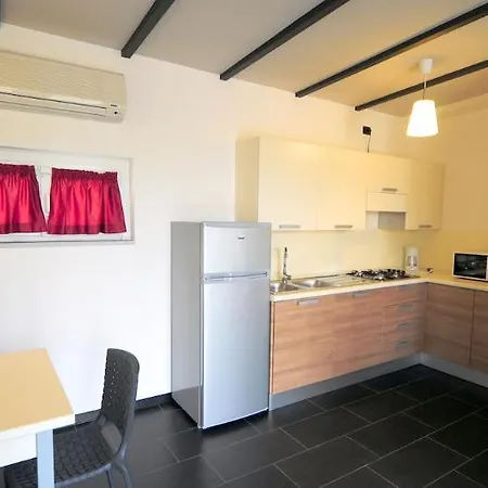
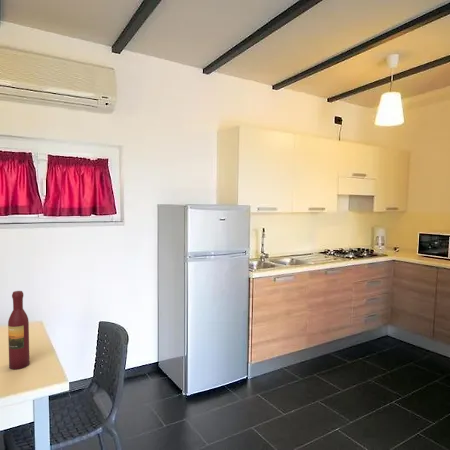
+ wine bottle [7,290,31,370]
